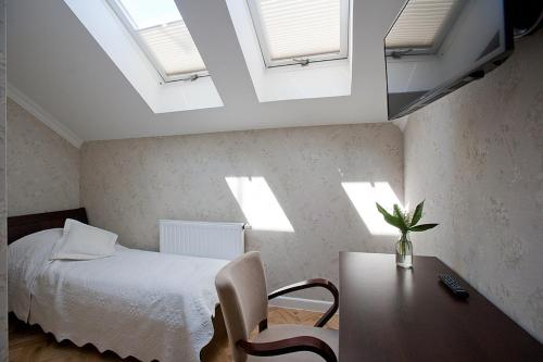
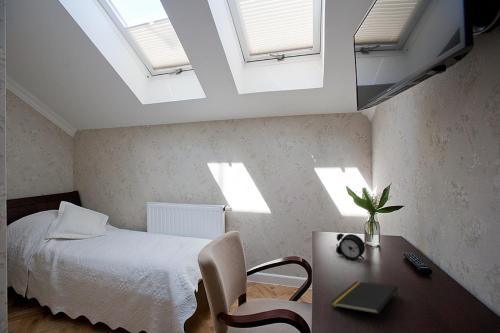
+ notepad [330,281,399,315]
+ alarm clock [335,233,367,261]
